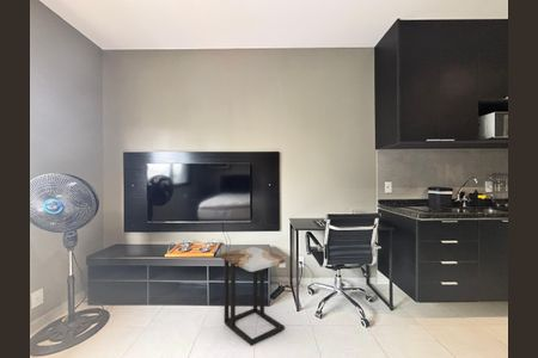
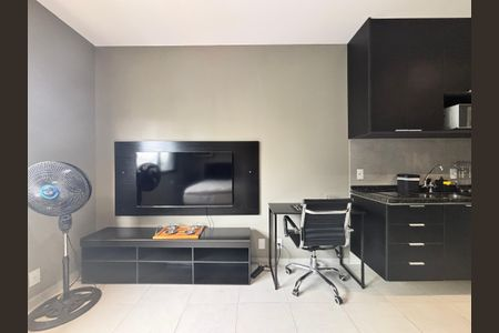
- side table [220,246,287,347]
